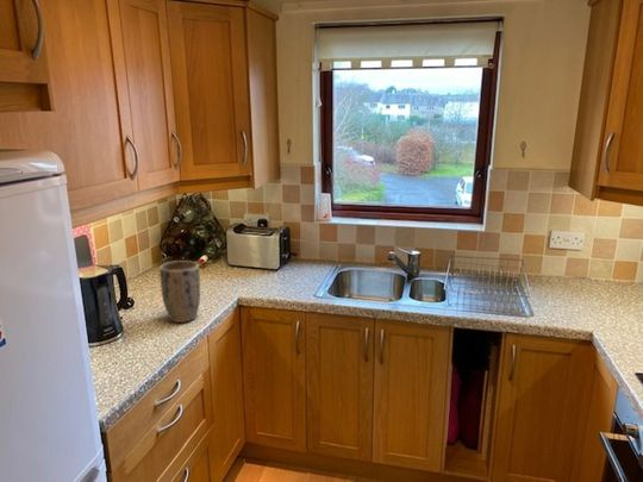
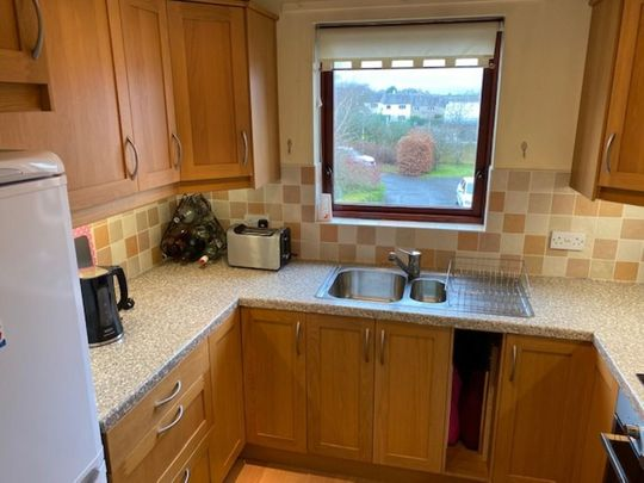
- plant pot [158,259,201,324]
